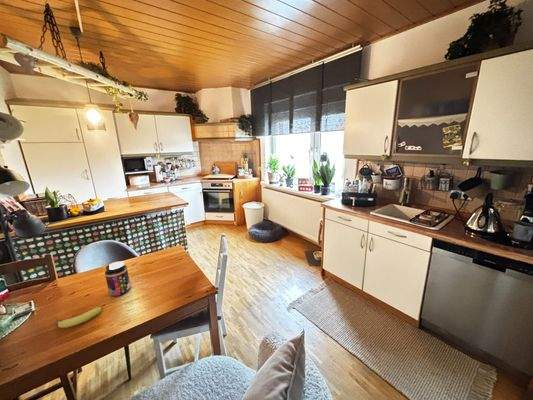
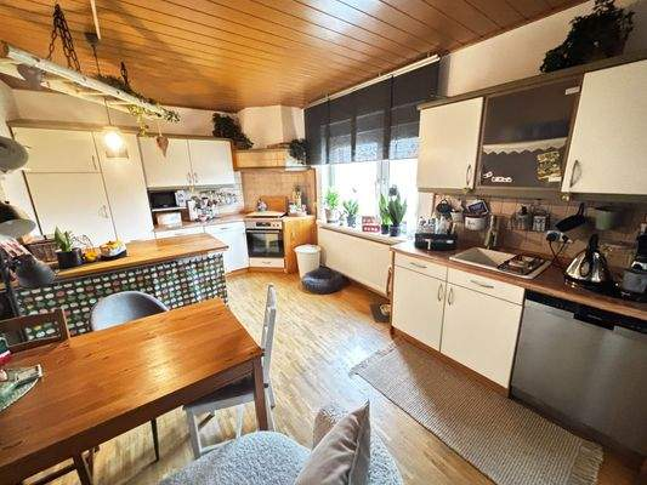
- jar [104,261,132,297]
- fruit [55,306,102,329]
